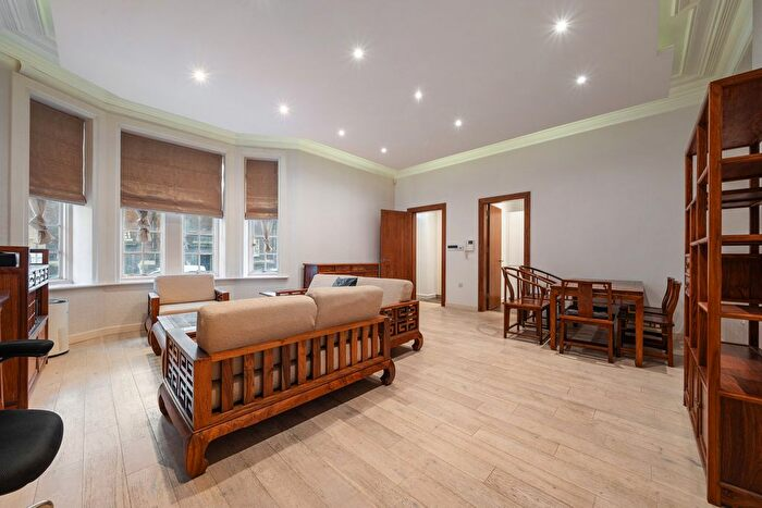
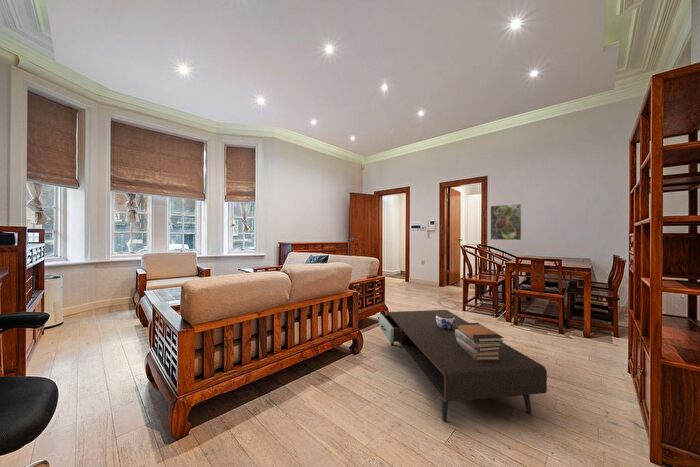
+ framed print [489,203,523,241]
+ jar [436,313,455,330]
+ book stack [455,322,505,360]
+ coffee table [378,309,548,422]
